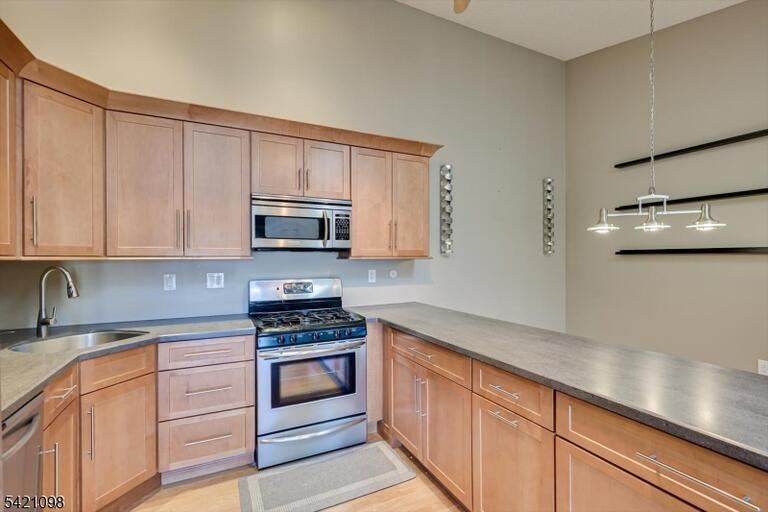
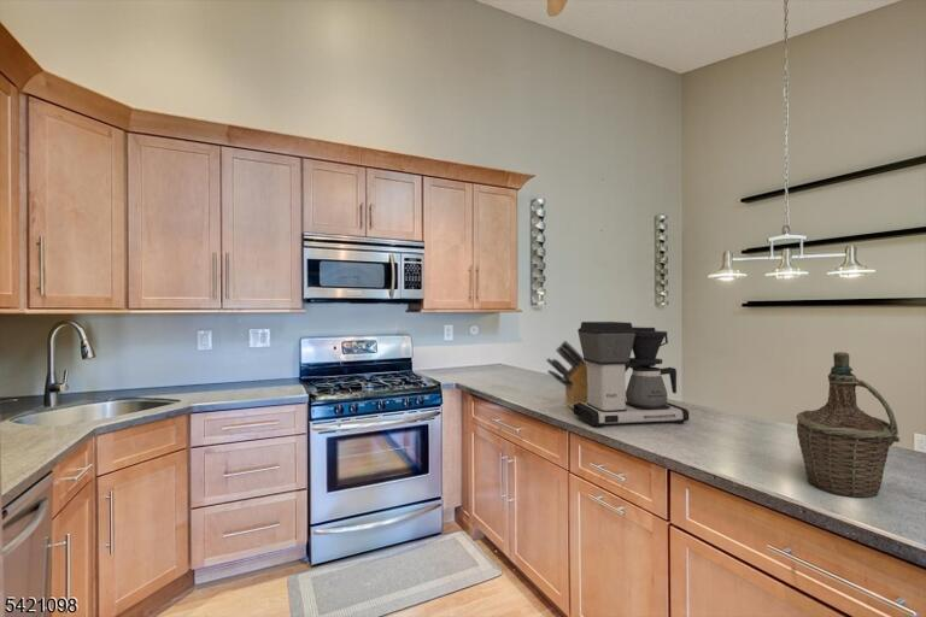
+ bottle [795,351,901,499]
+ knife block [545,340,627,410]
+ coffee maker [572,321,690,429]
